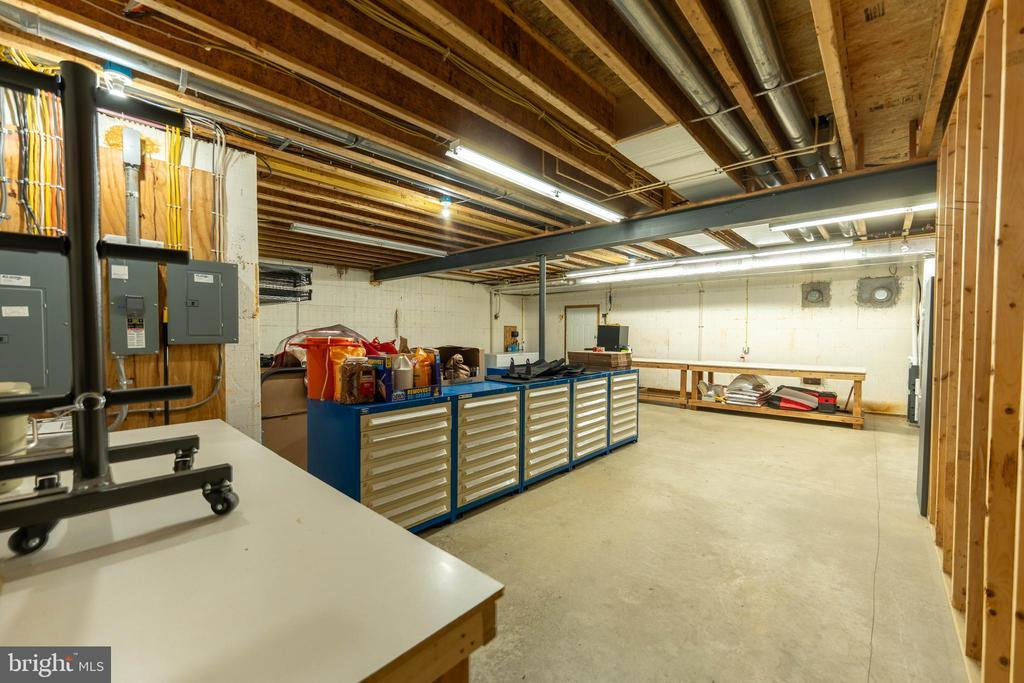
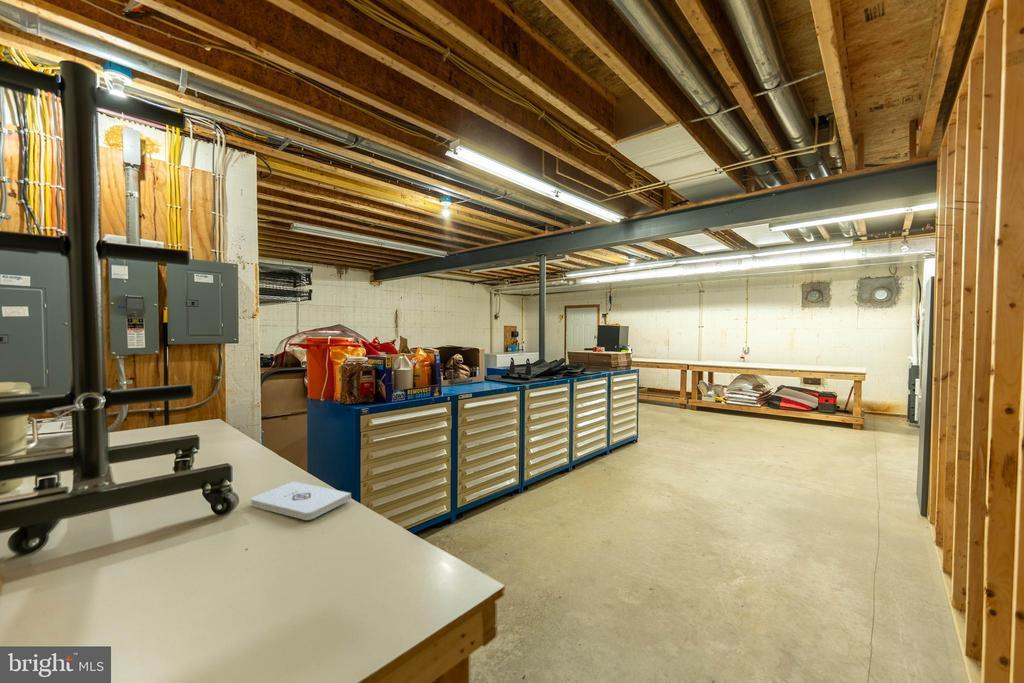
+ notepad [250,480,352,521]
